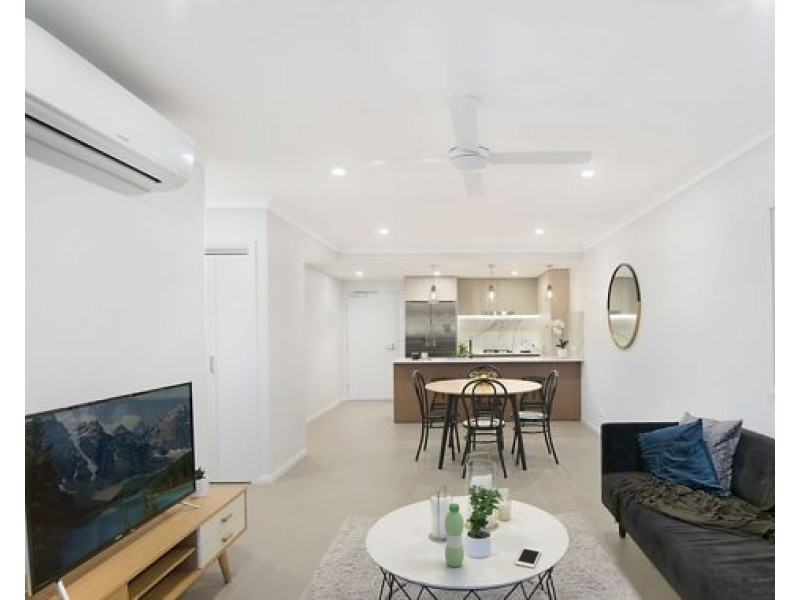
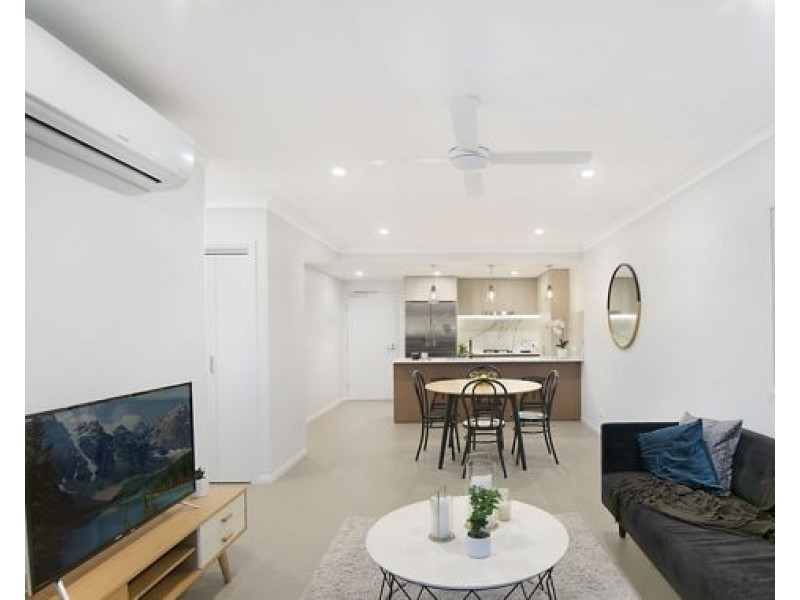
- water bottle [444,502,465,568]
- cell phone [514,546,542,569]
